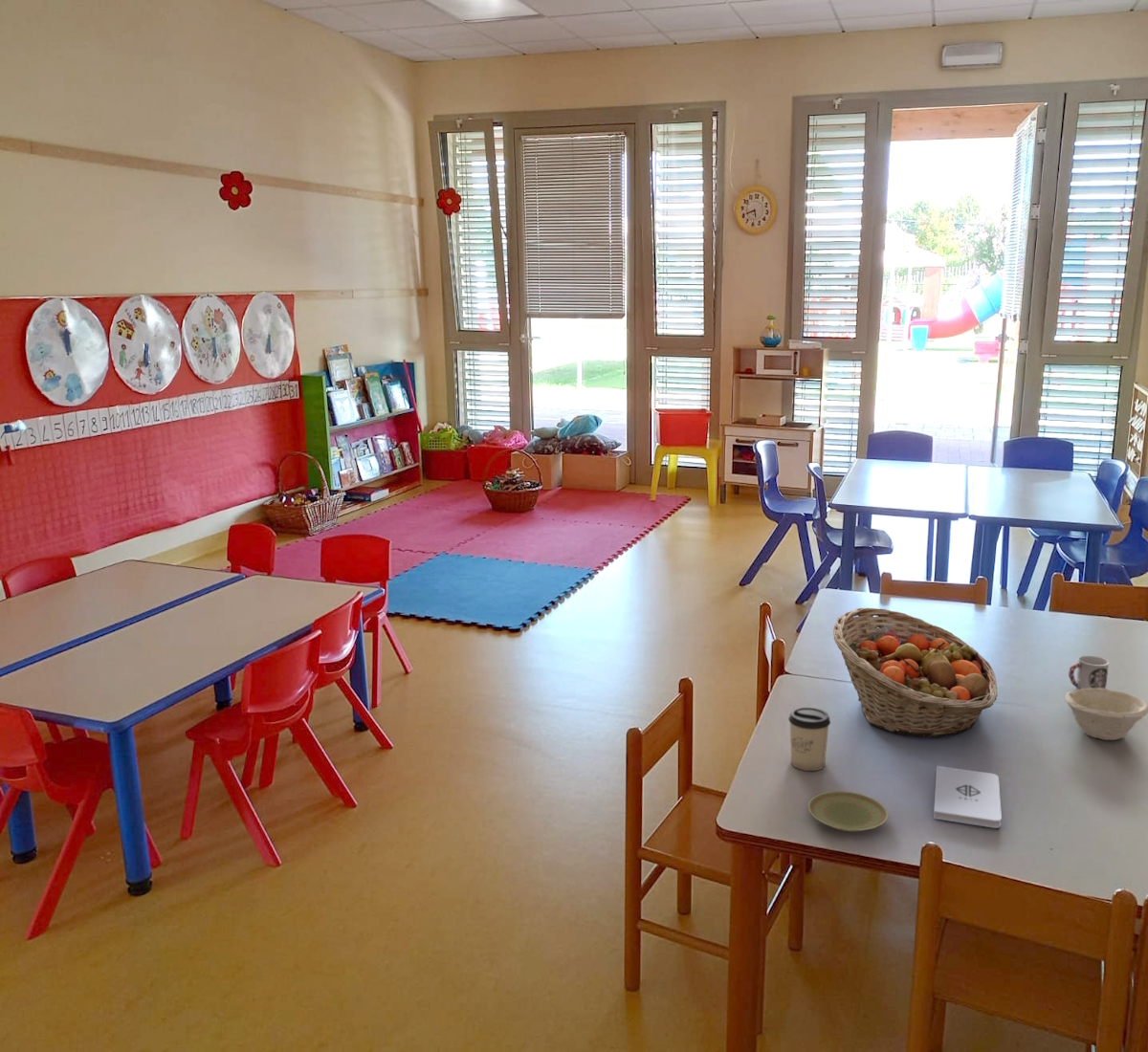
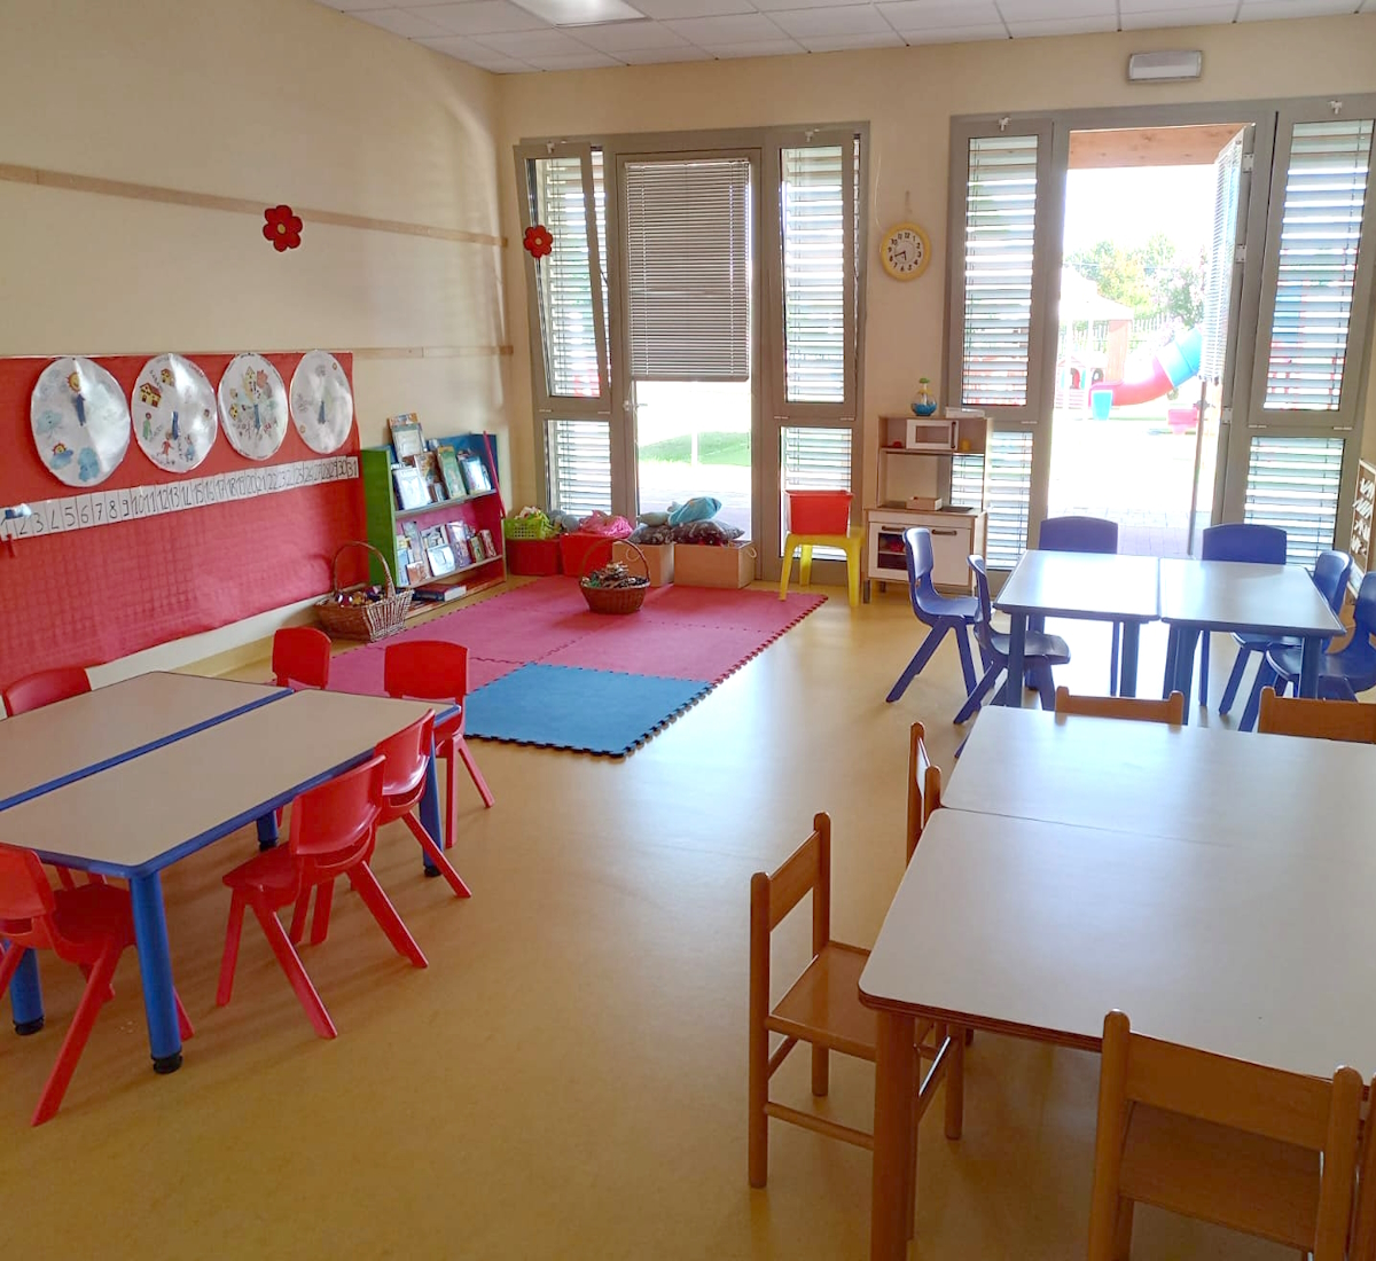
- cup [1068,655,1110,690]
- notepad [933,765,1003,829]
- cup [787,706,831,772]
- fruit basket [832,607,999,737]
- plate [807,790,889,833]
- bowl [1064,689,1148,741]
